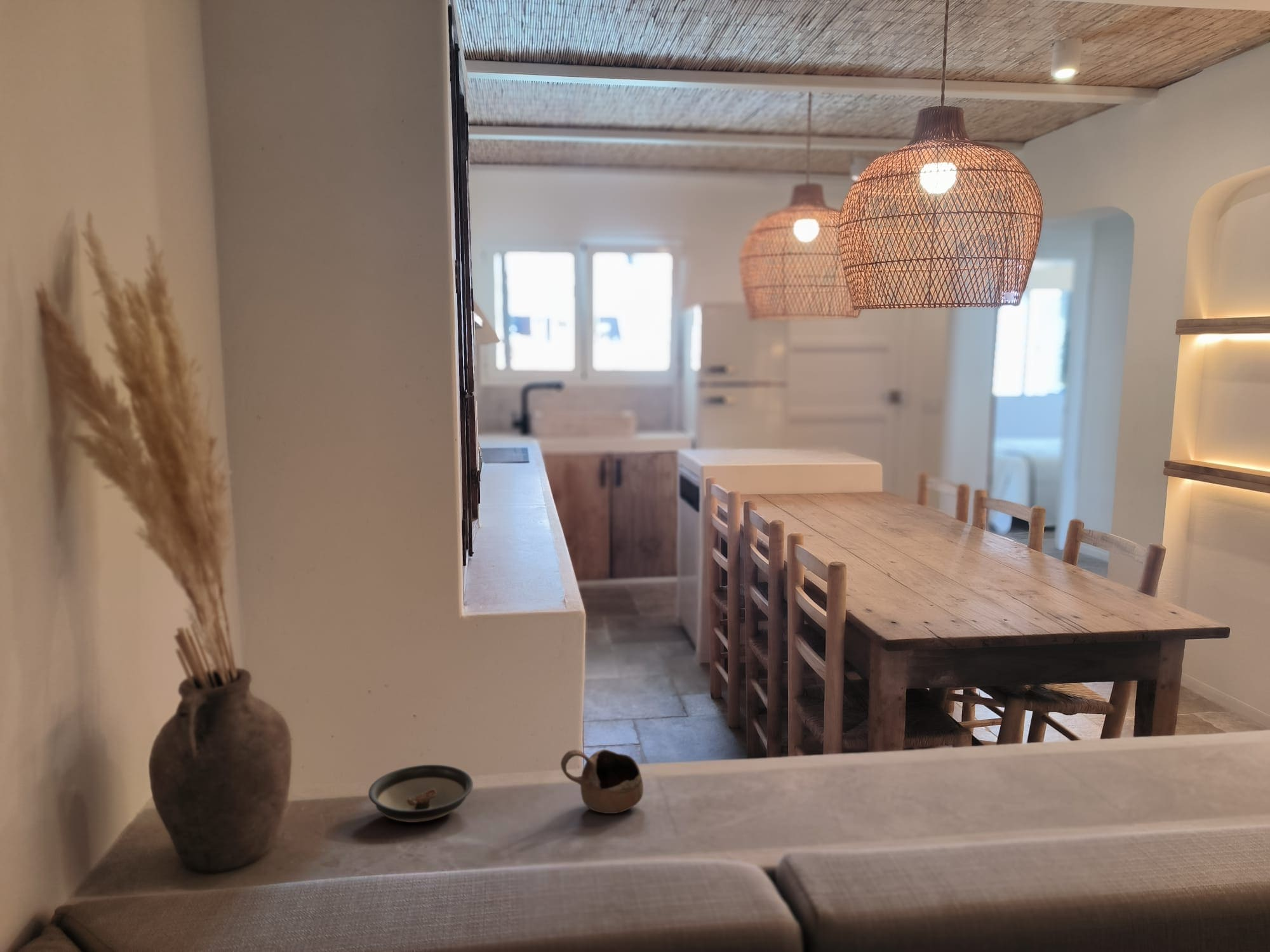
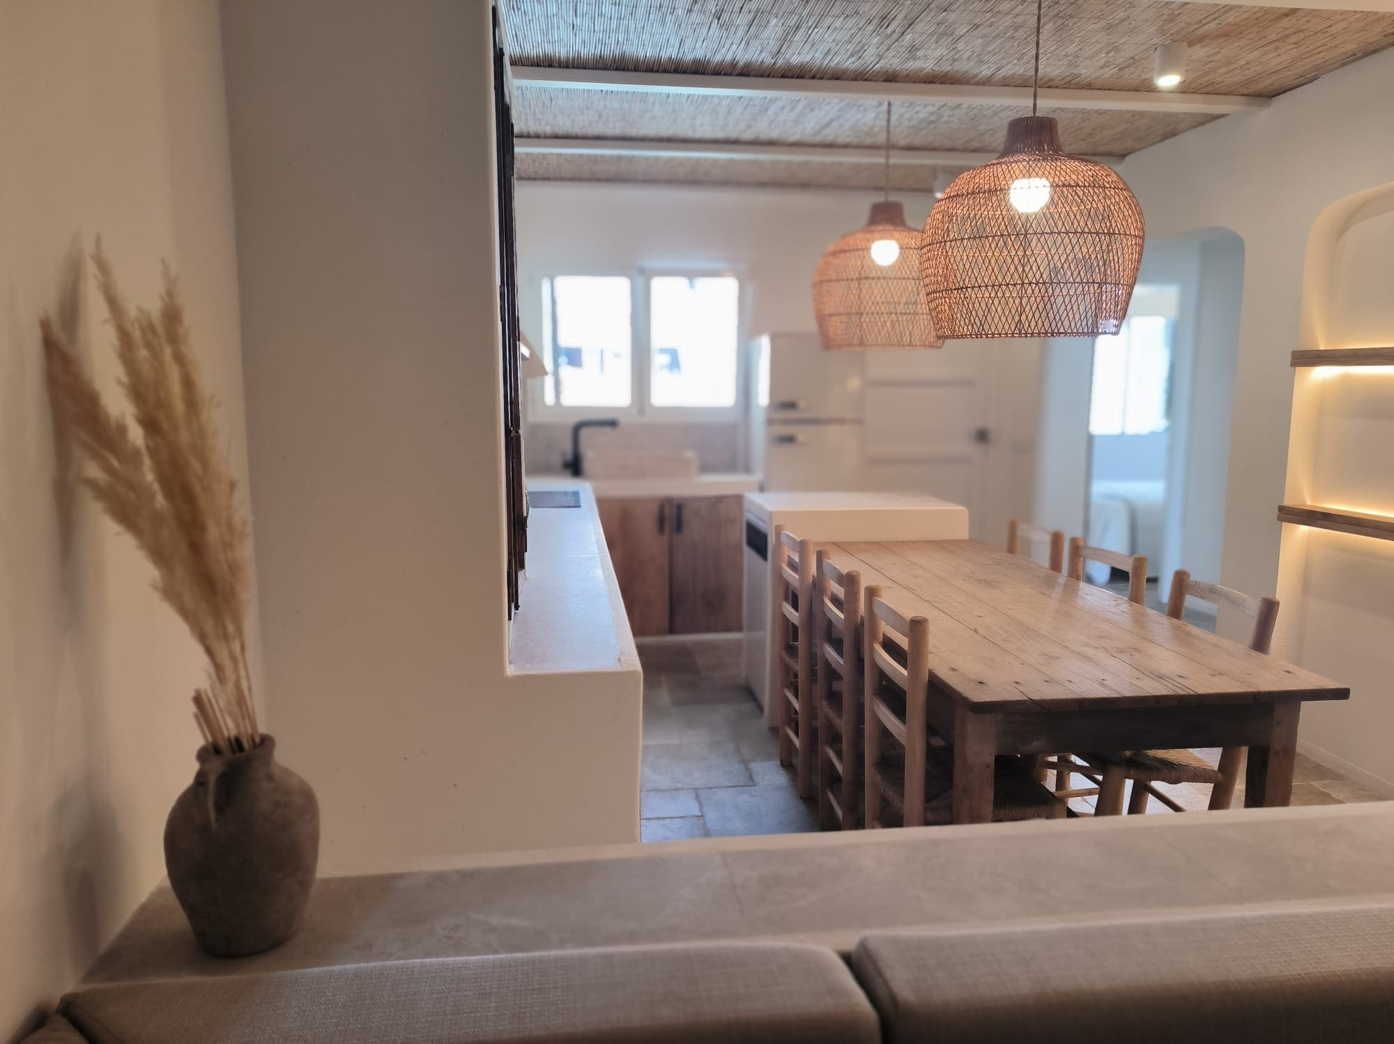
- cup [560,749,644,814]
- saucer [368,764,474,823]
